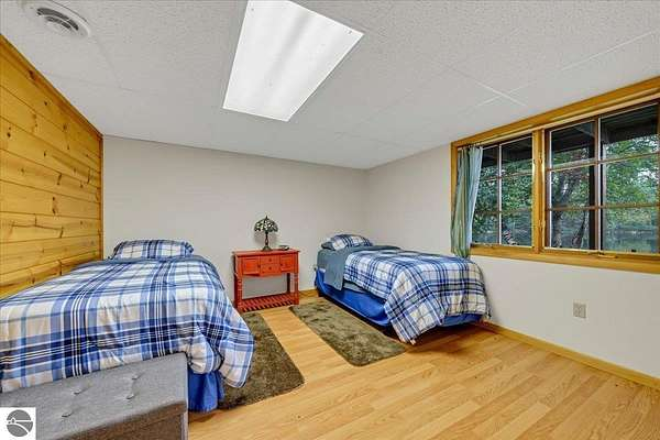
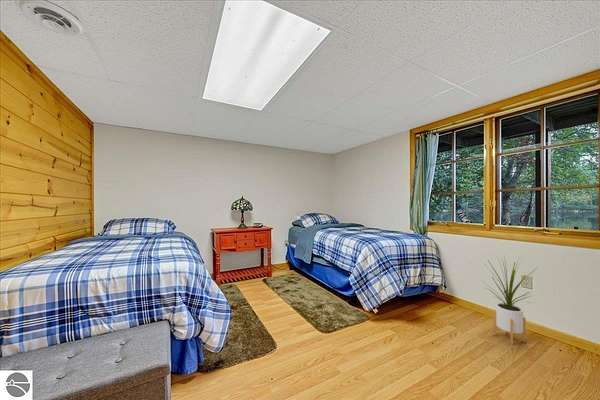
+ house plant [483,254,538,345]
